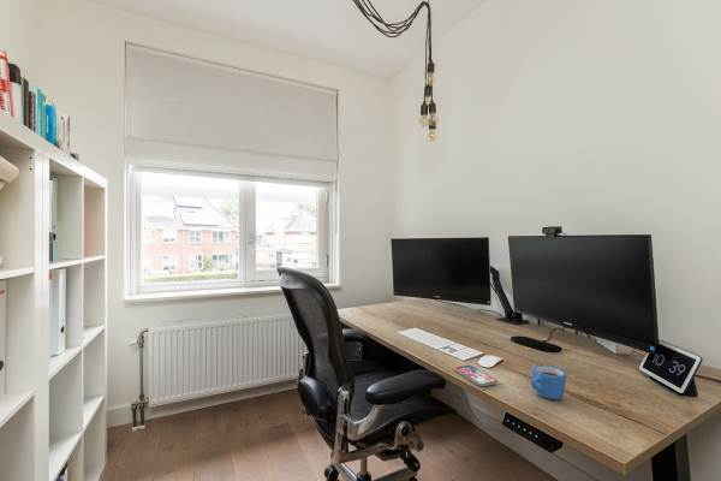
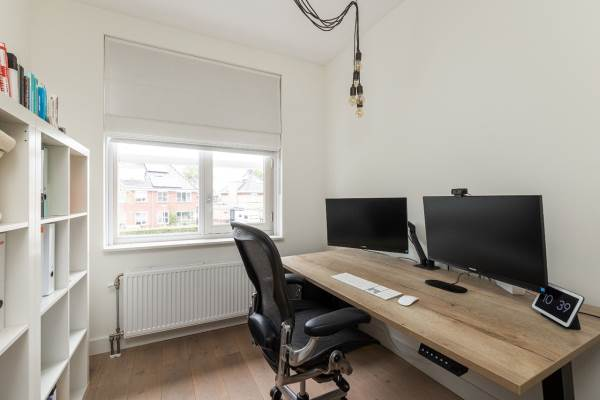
- smartphone [454,364,499,387]
- mug [530,364,567,400]
